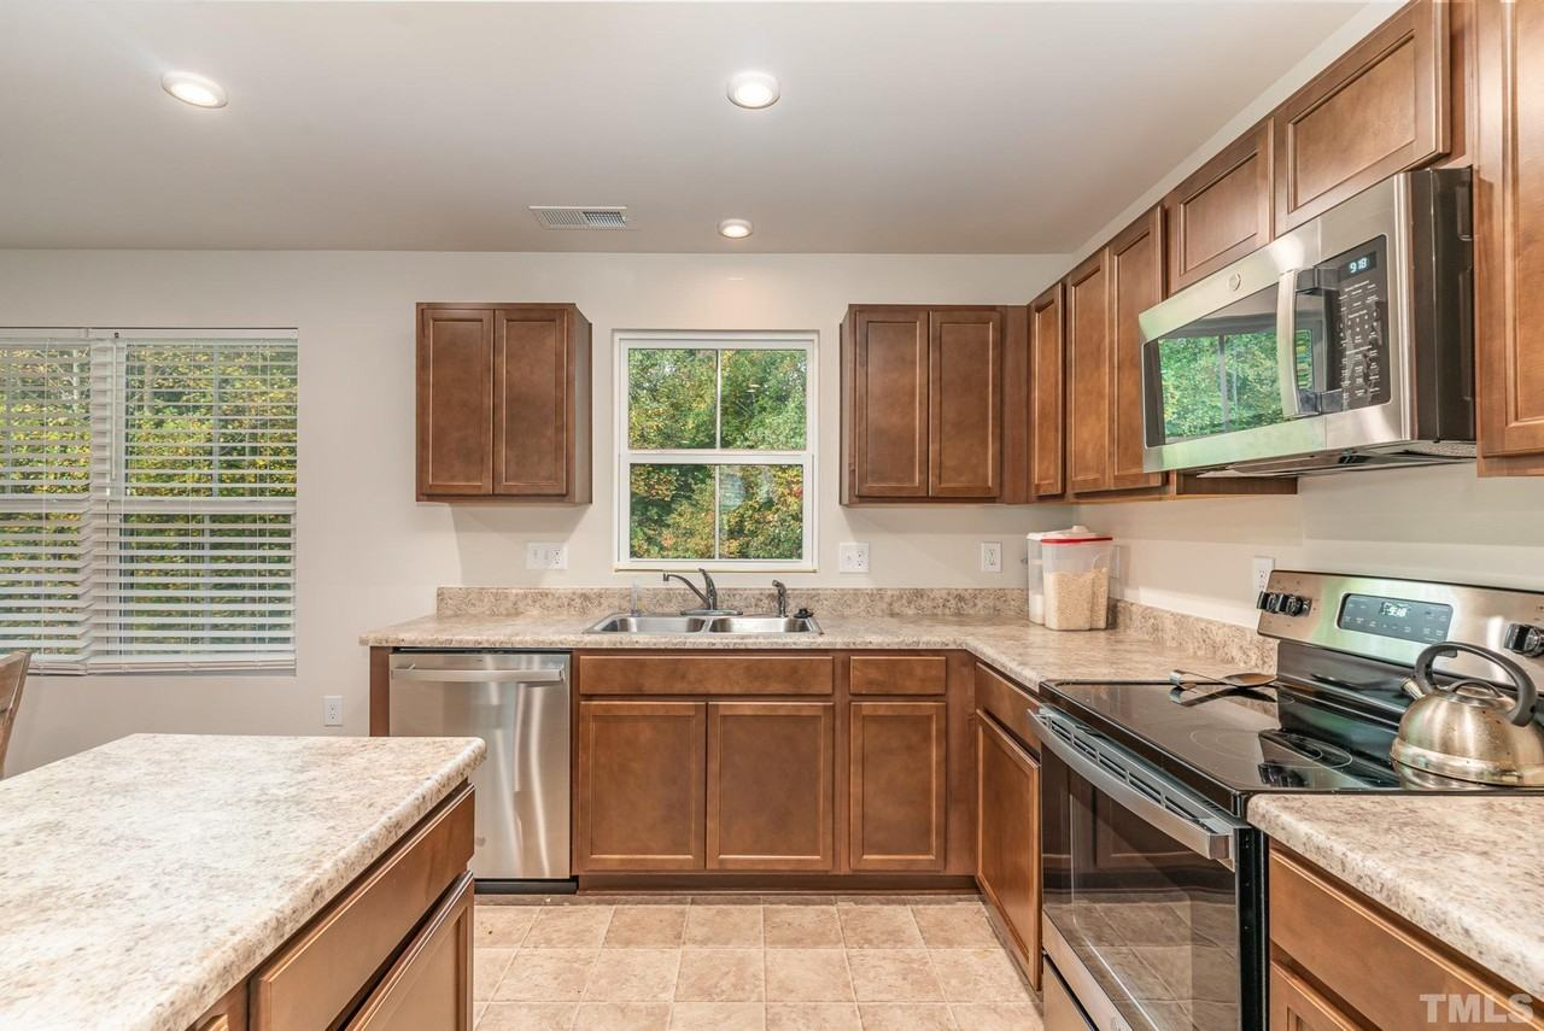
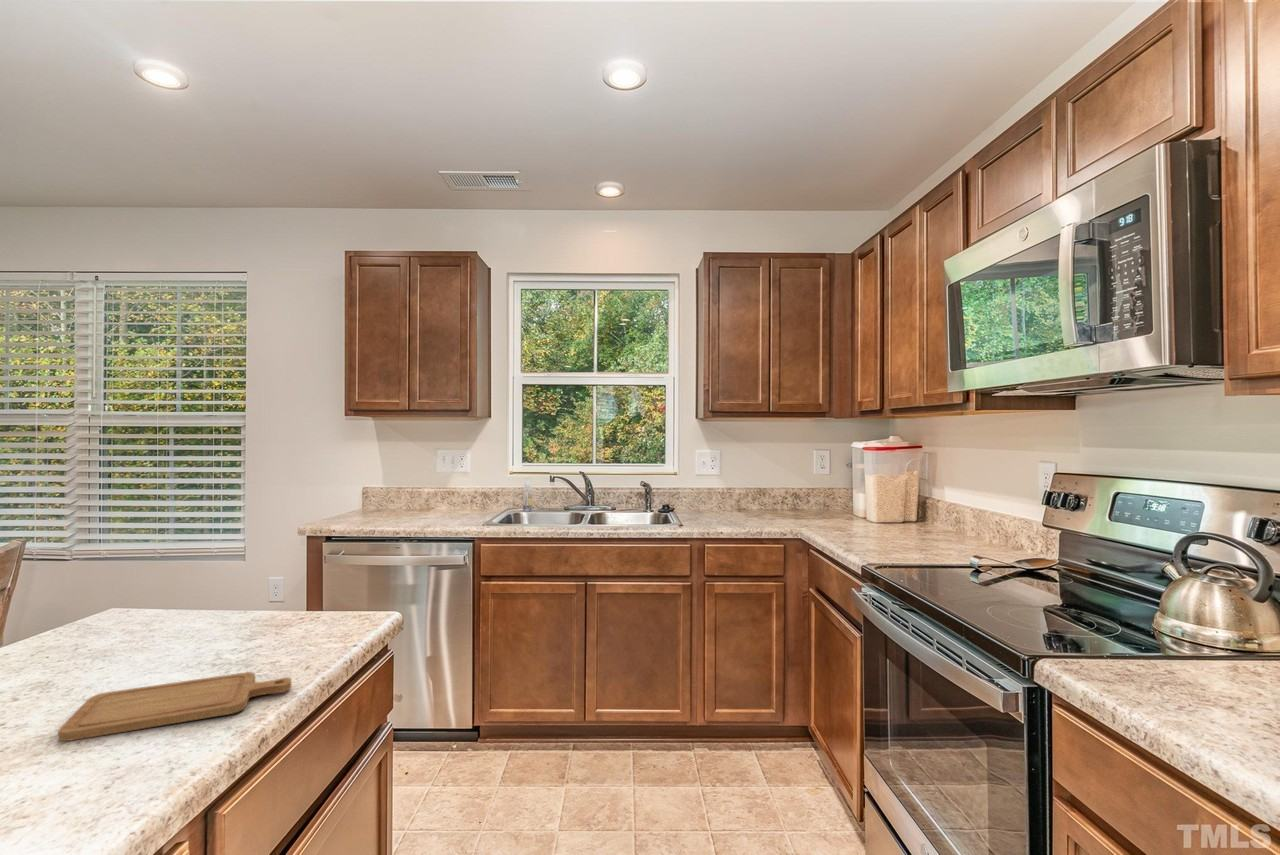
+ chopping board [57,671,292,742]
